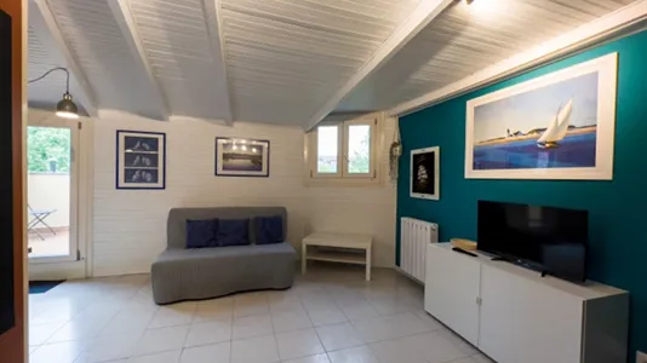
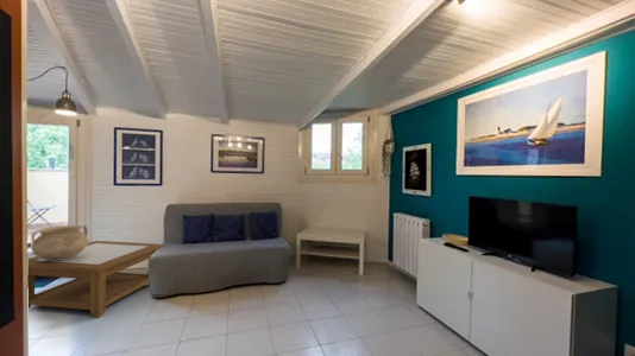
+ coffee table [27,240,165,319]
+ ceramic pot [30,224,89,261]
